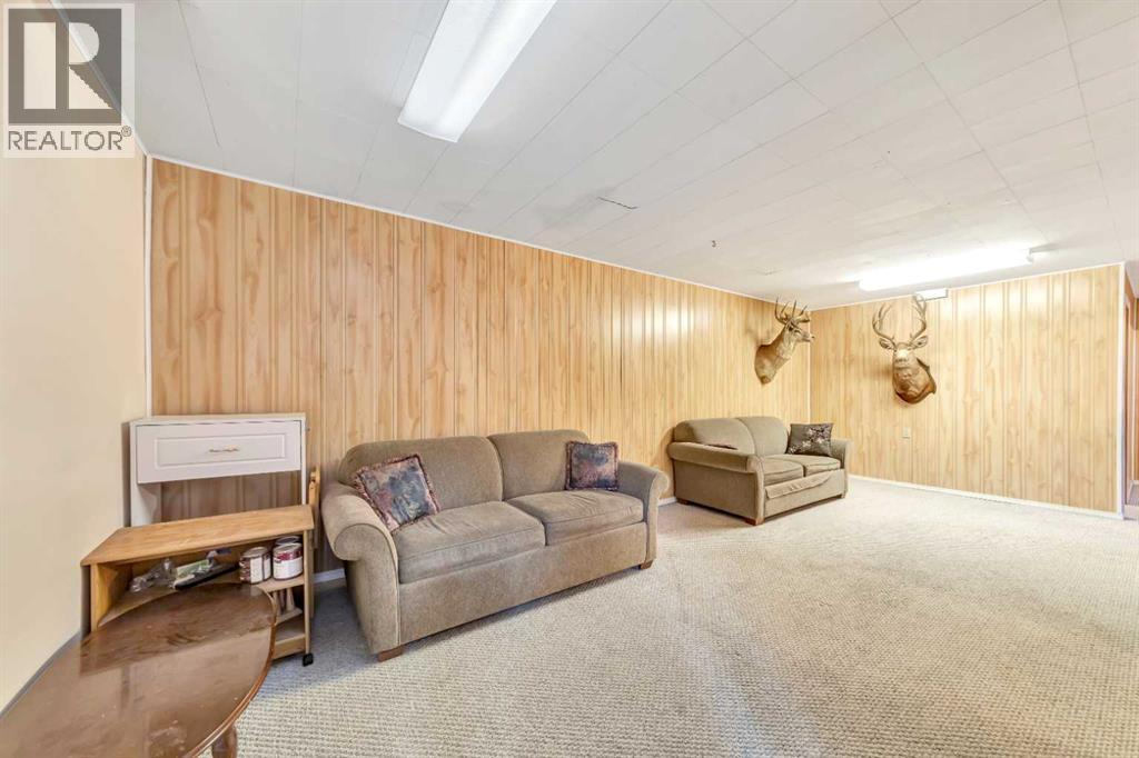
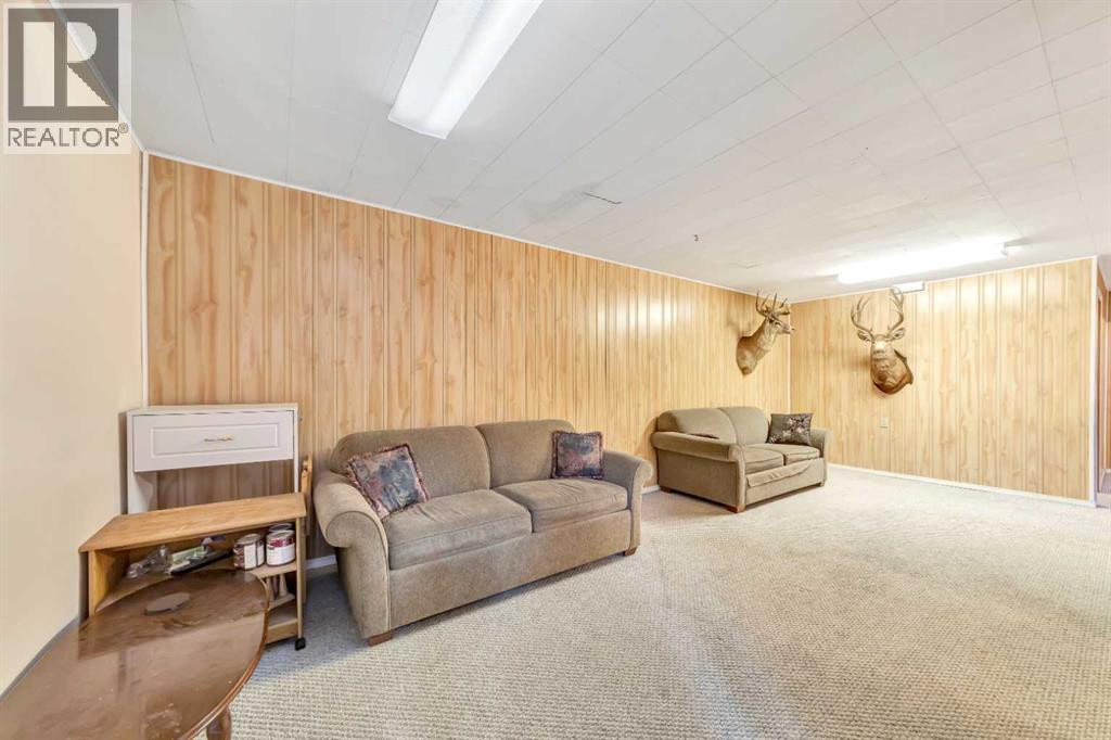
+ coaster [145,591,191,616]
